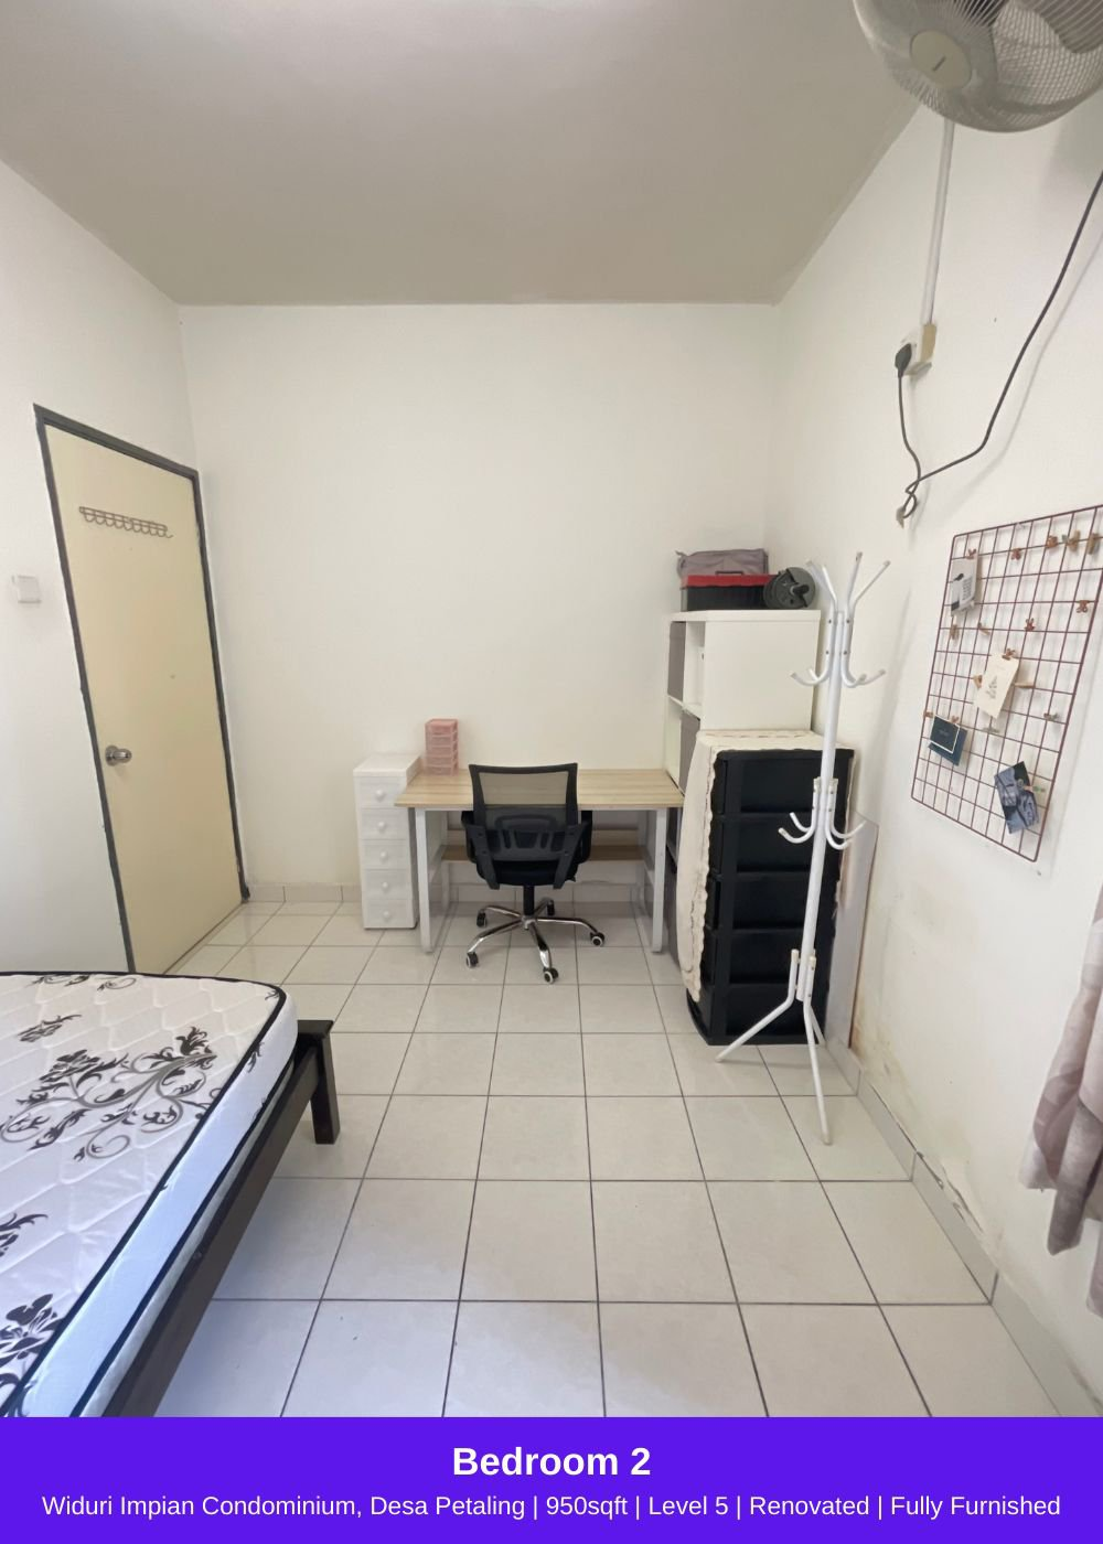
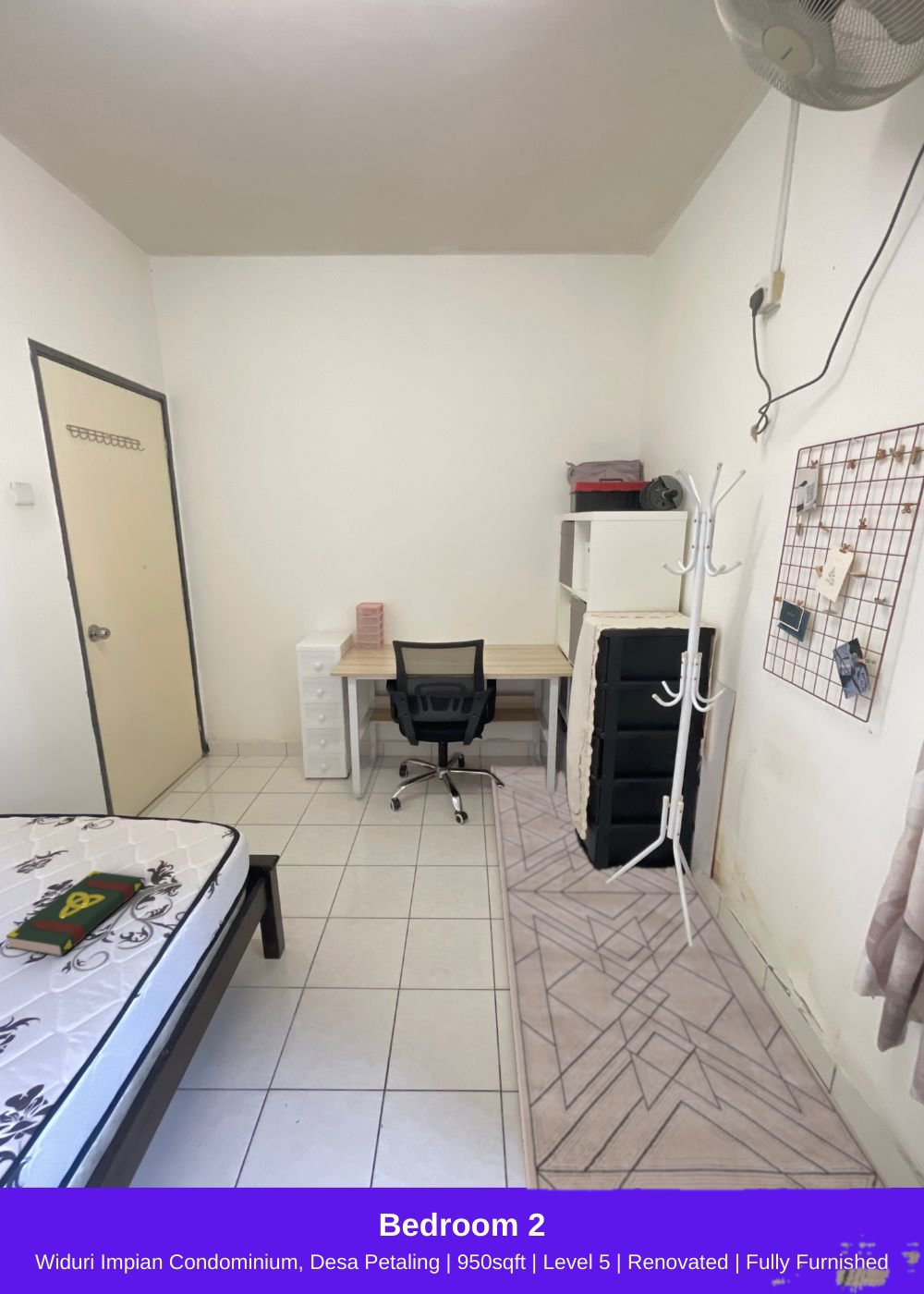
+ rug [490,764,920,1294]
+ book [6,870,143,958]
